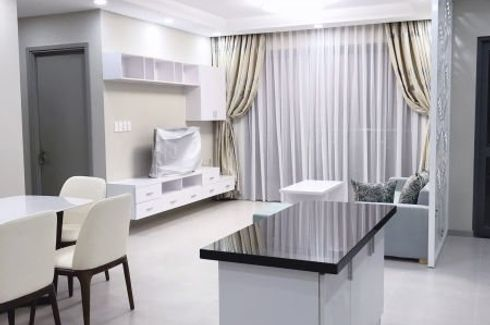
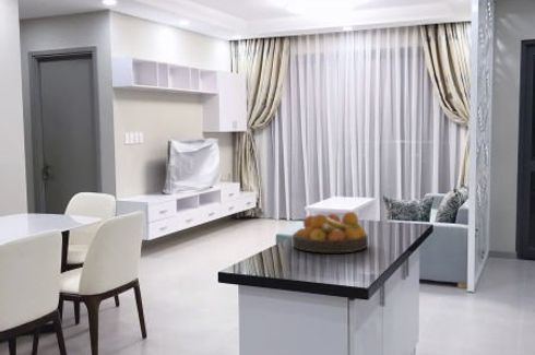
+ fruit bowl [292,211,369,253]
